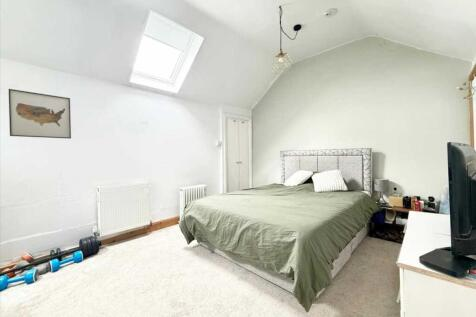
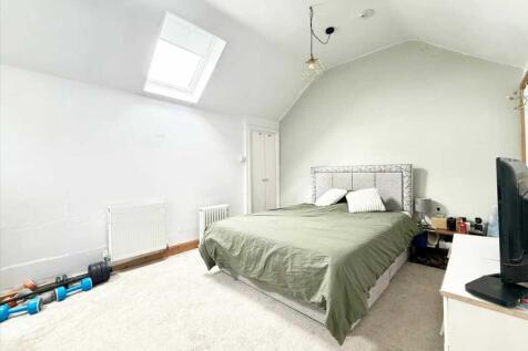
- wall art [8,88,72,139]
